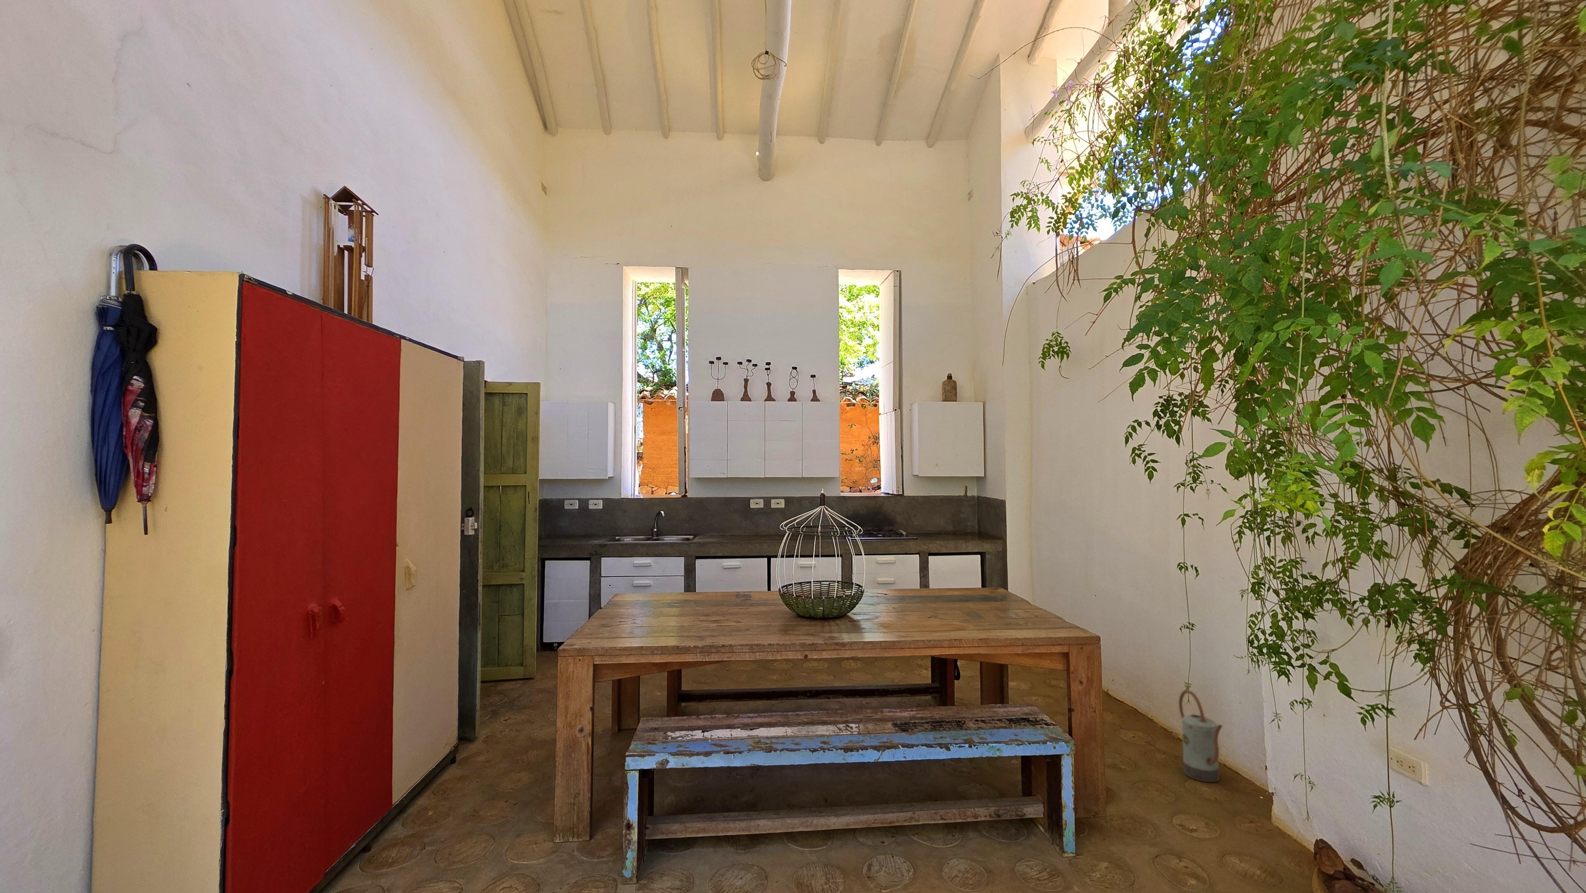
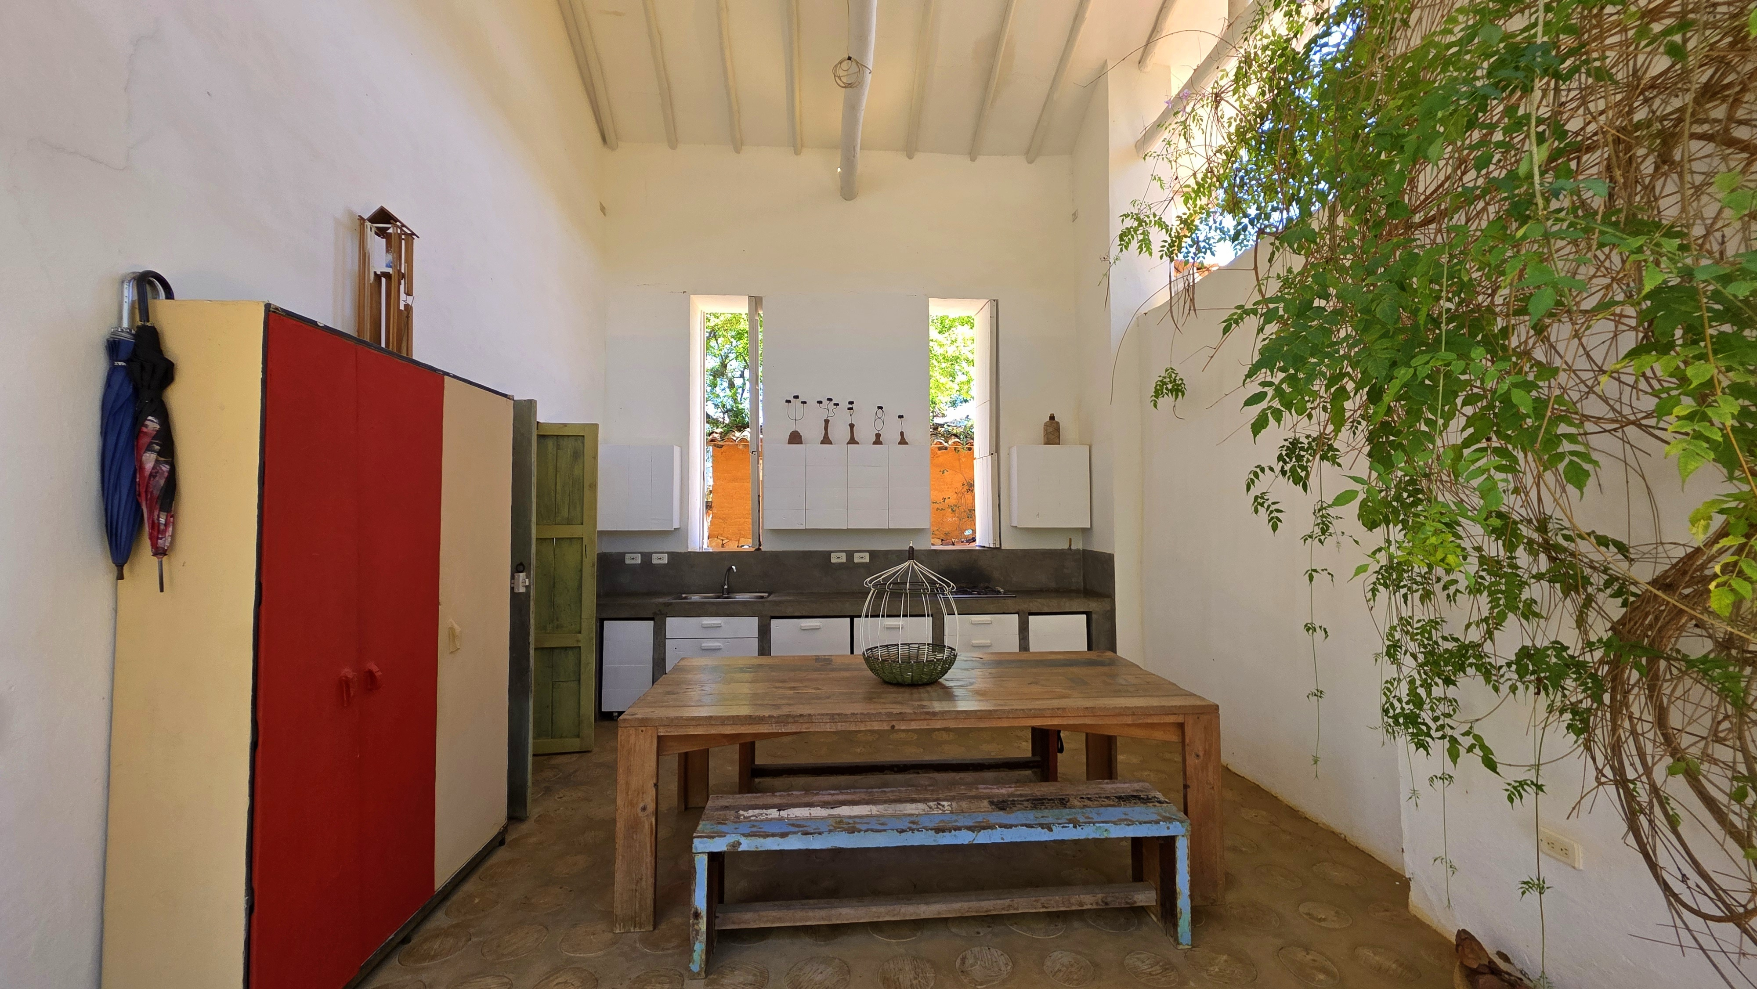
- watering can [1179,689,1223,783]
